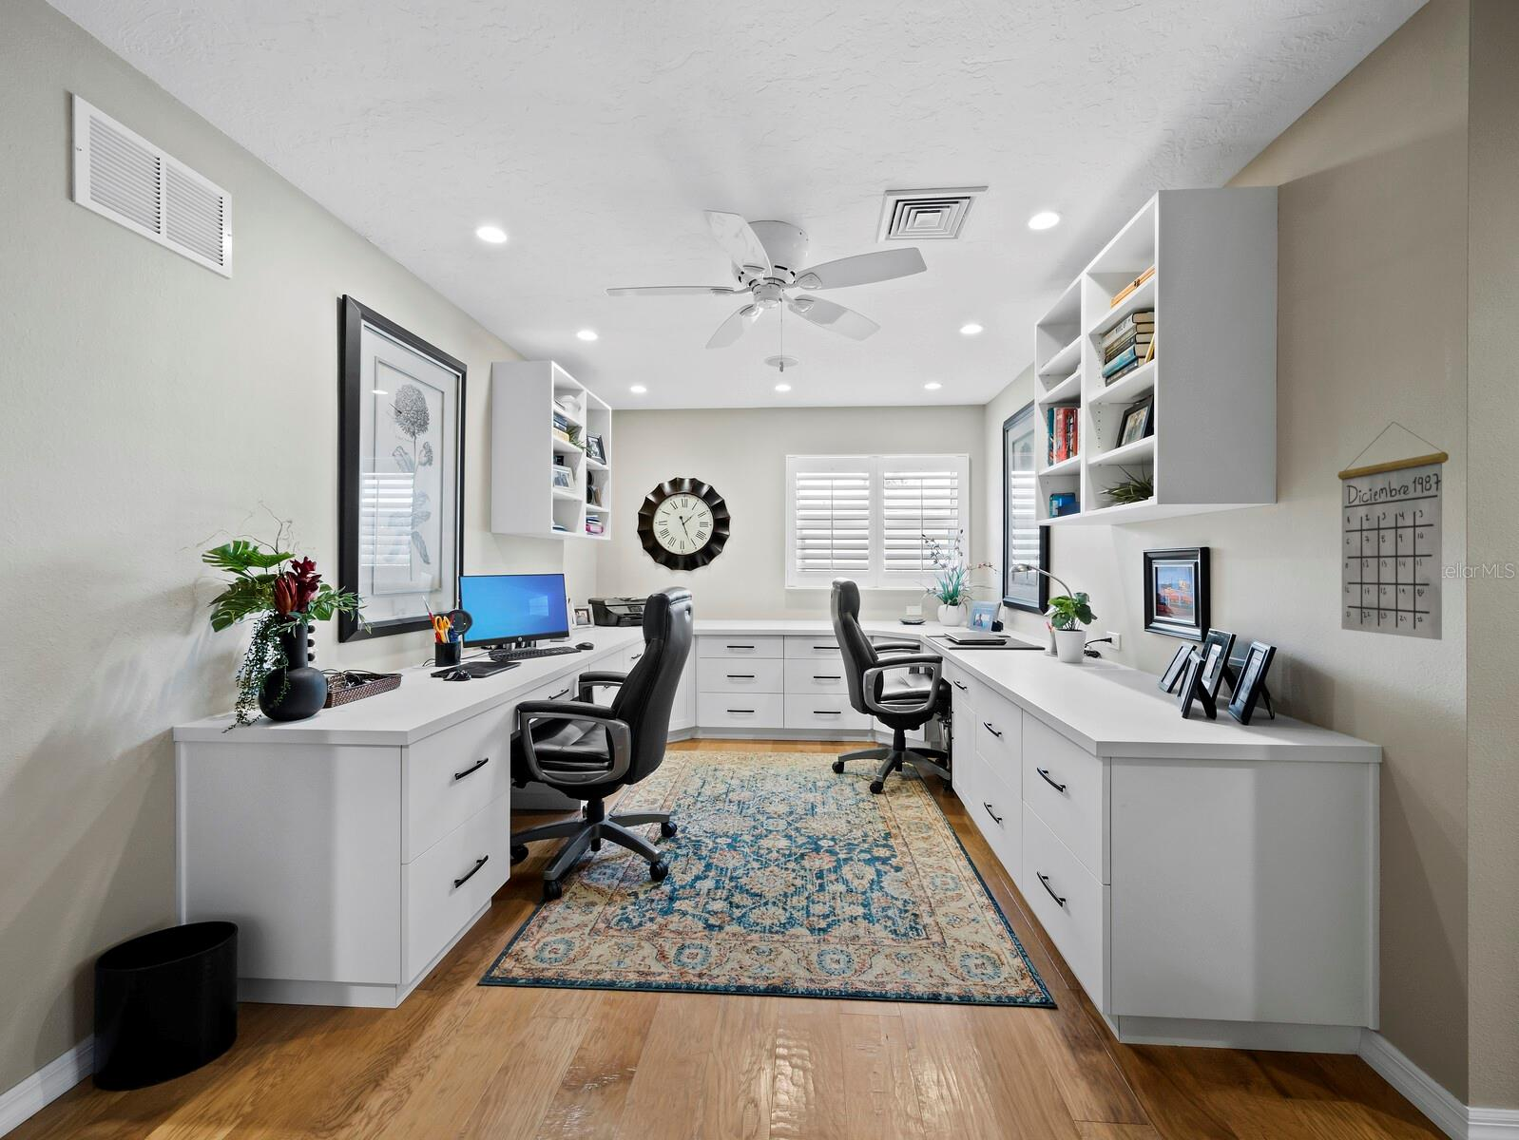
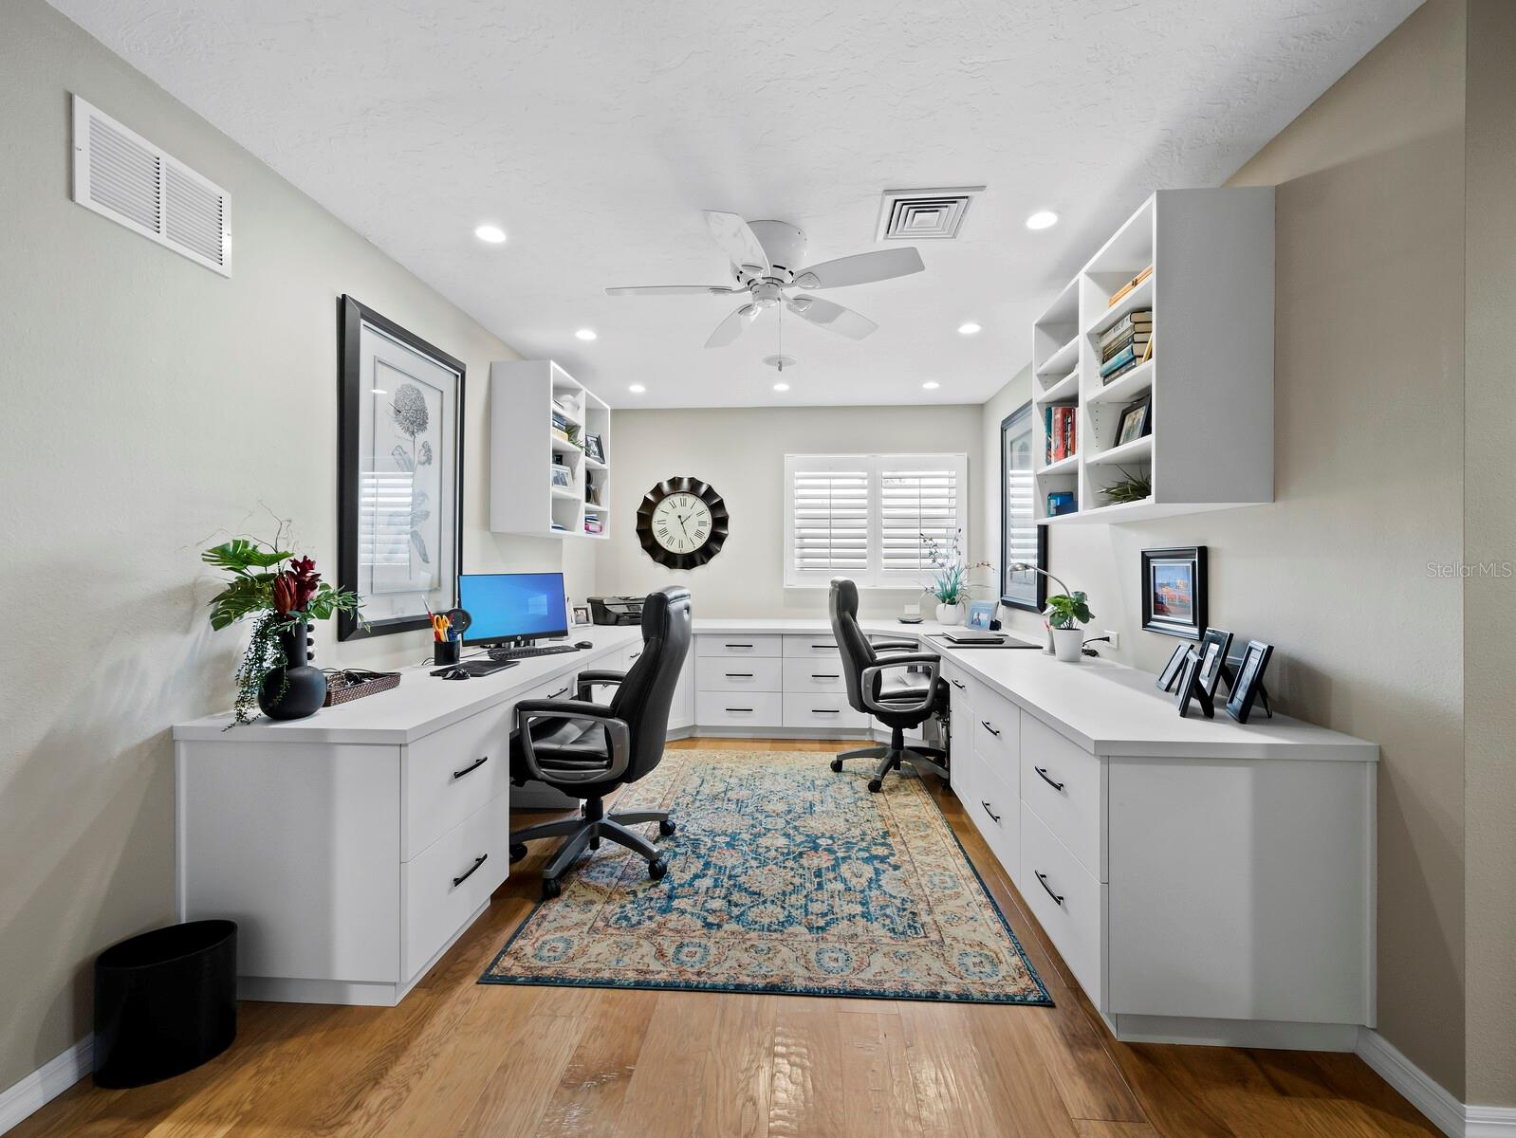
- calendar [1337,420,1450,642]
